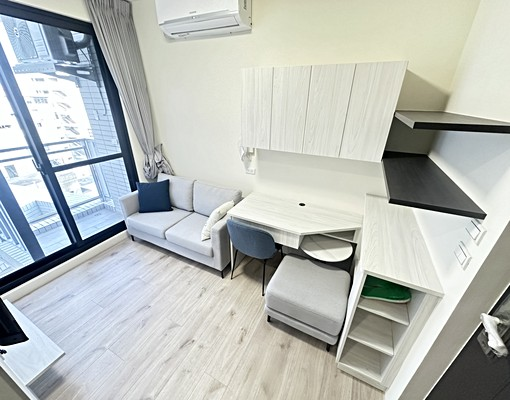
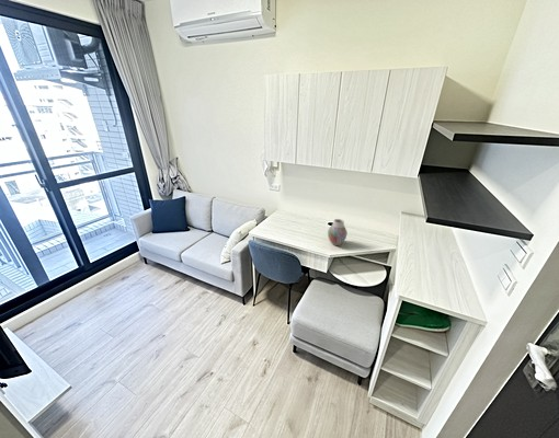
+ vase [327,218,349,246]
